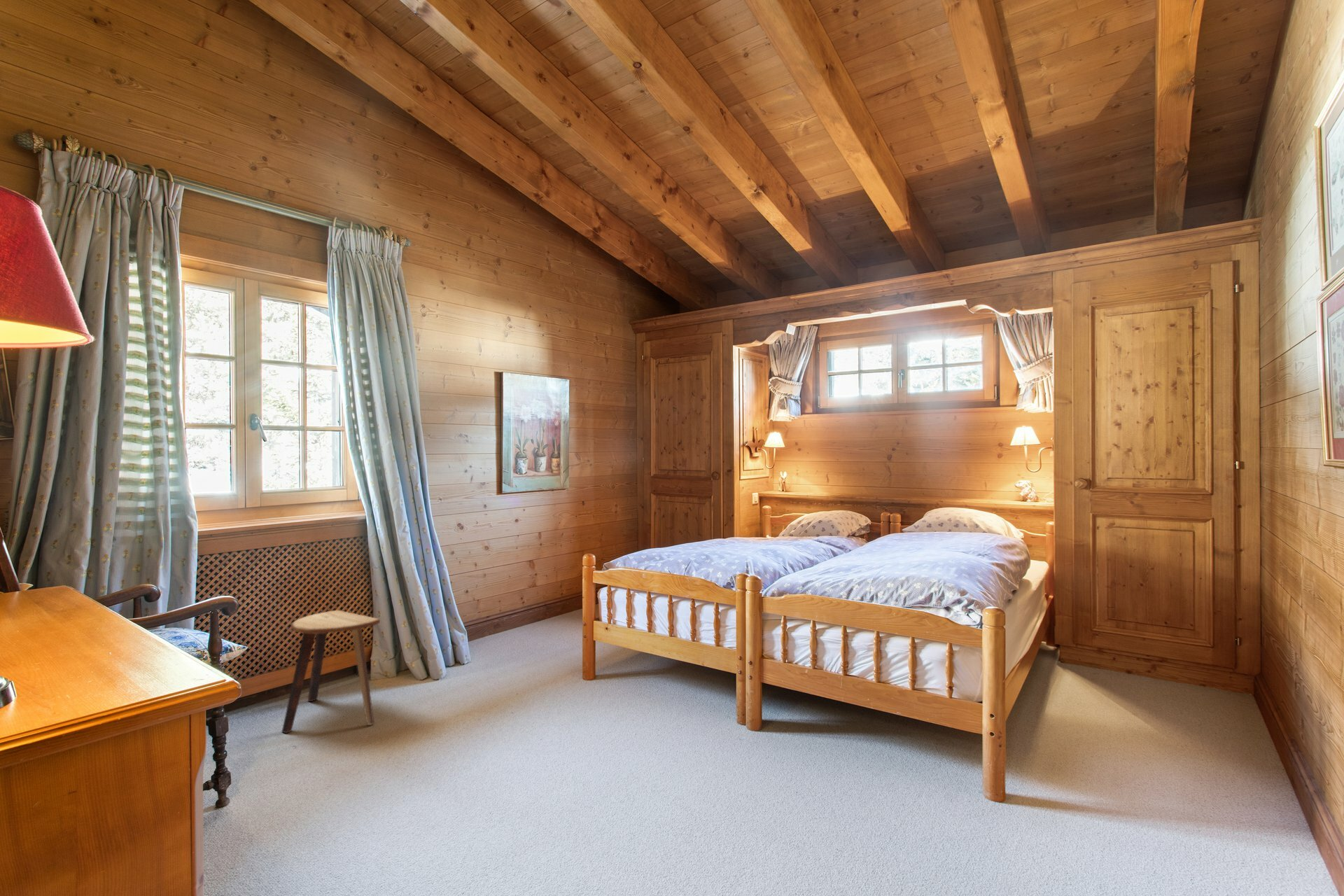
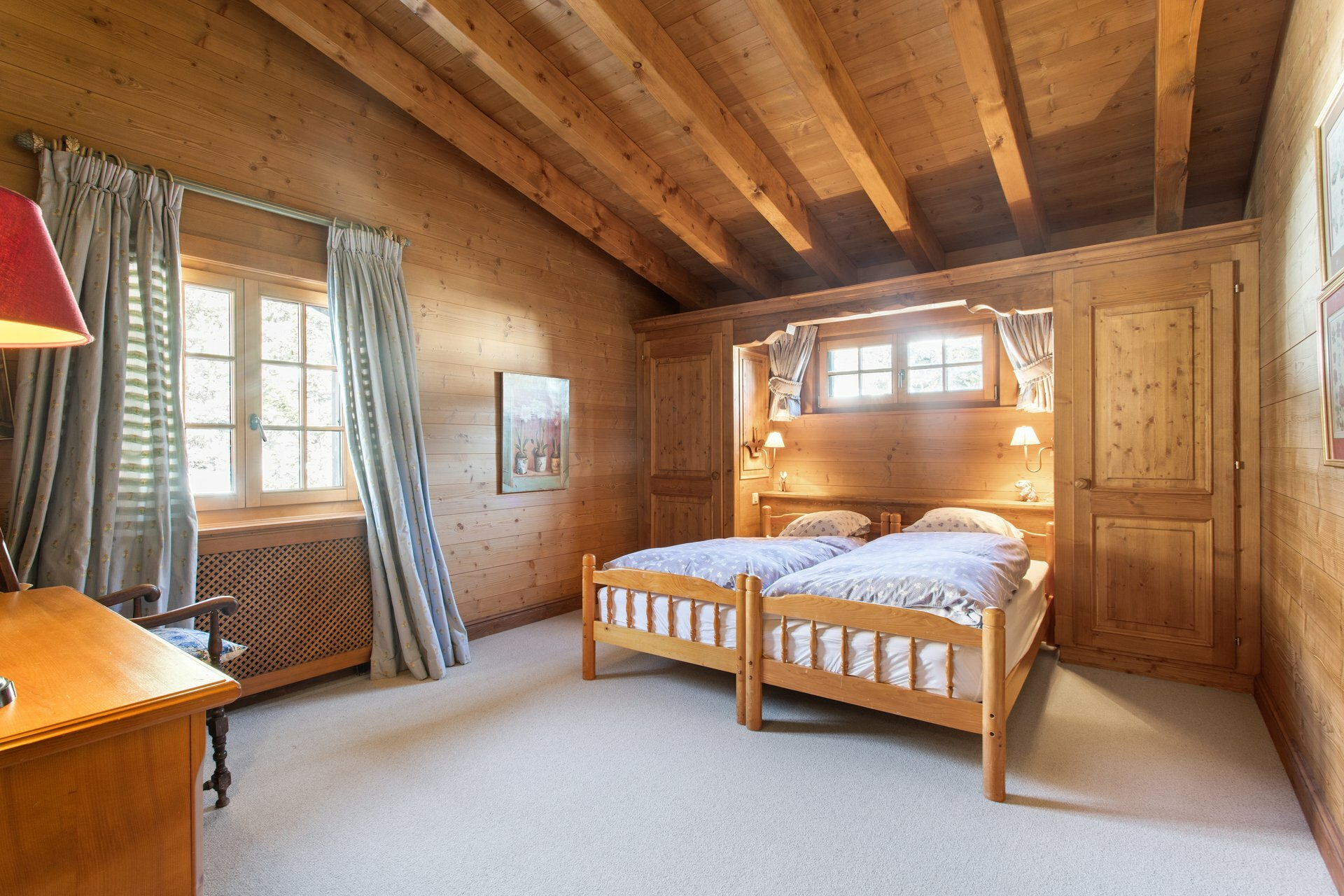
- stool [281,610,381,734]
